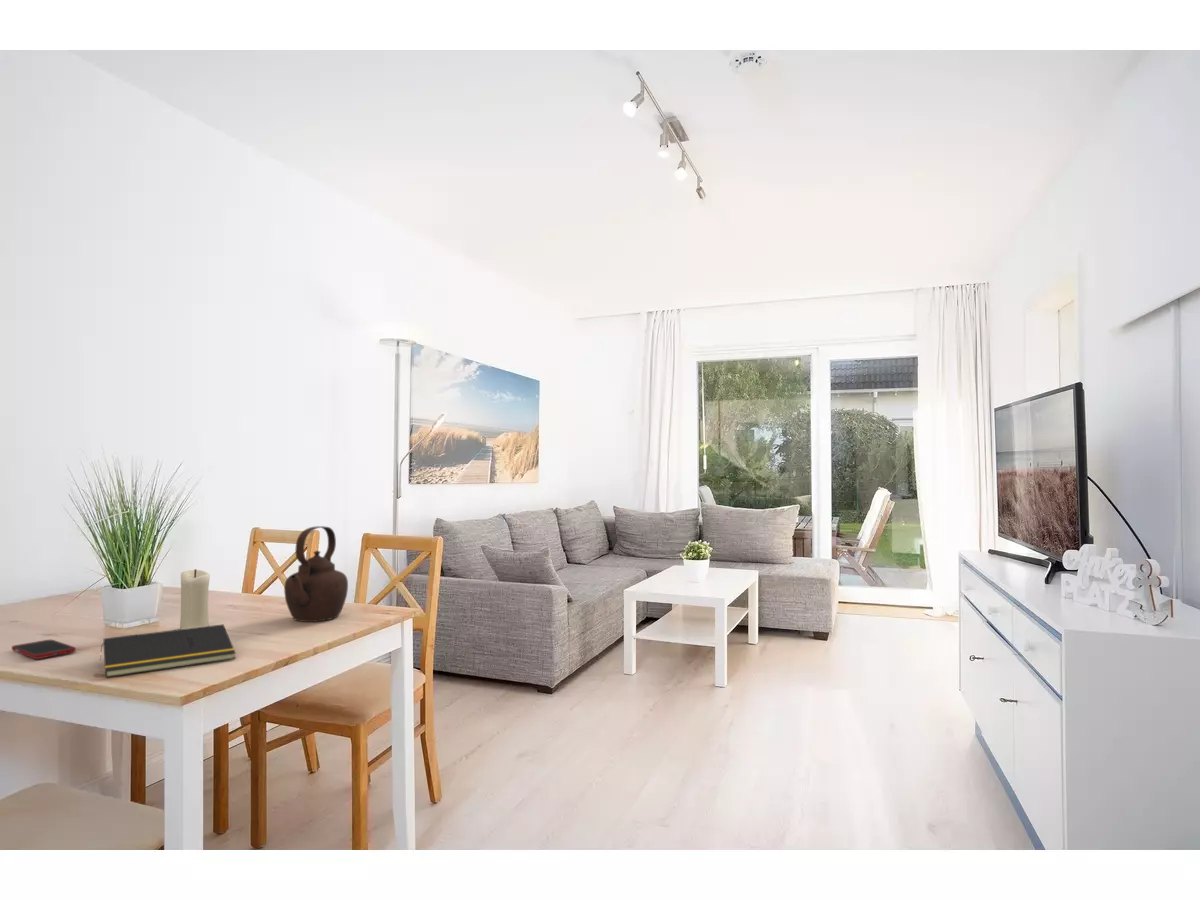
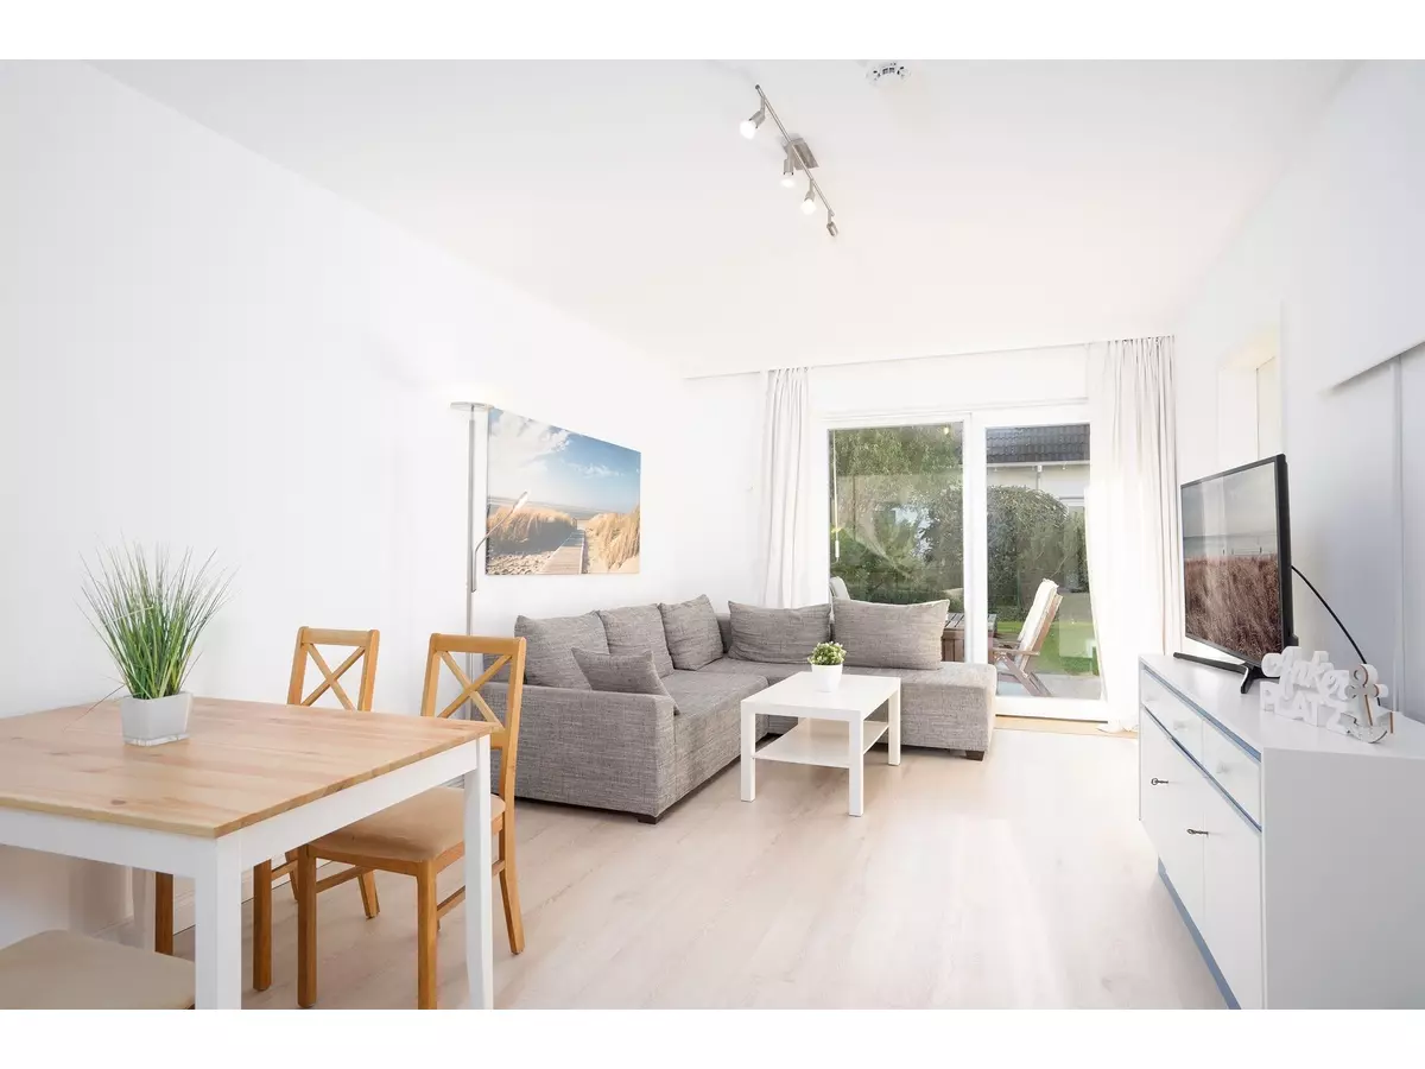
- candle [179,568,211,629]
- notepad [98,623,236,678]
- cell phone [11,639,77,660]
- teapot [283,525,349,623]
